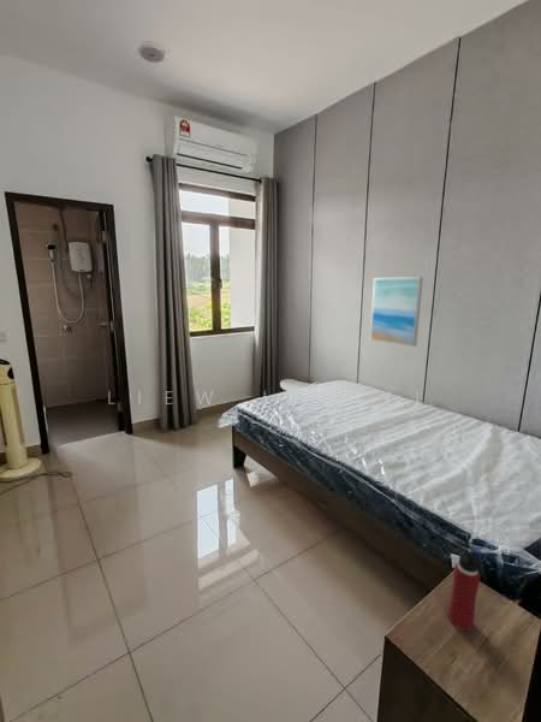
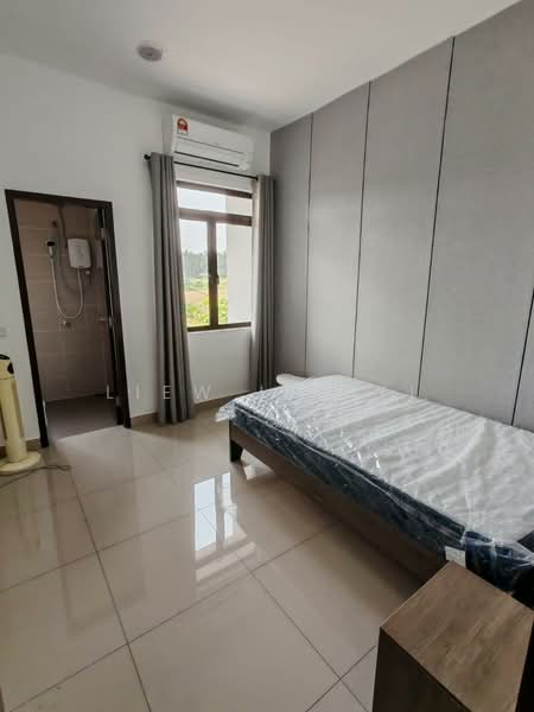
- wall art [369,277,424,348]
- water bottle [447,540,482,632]
